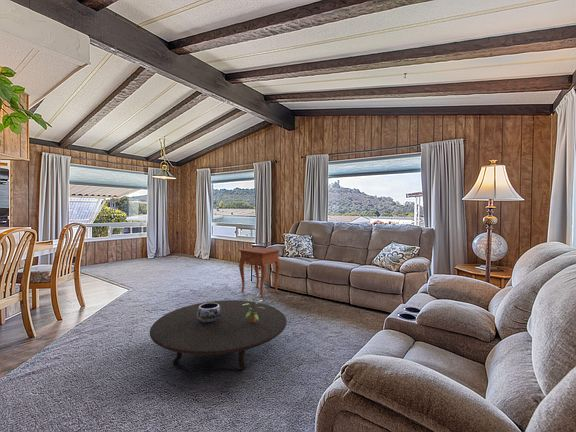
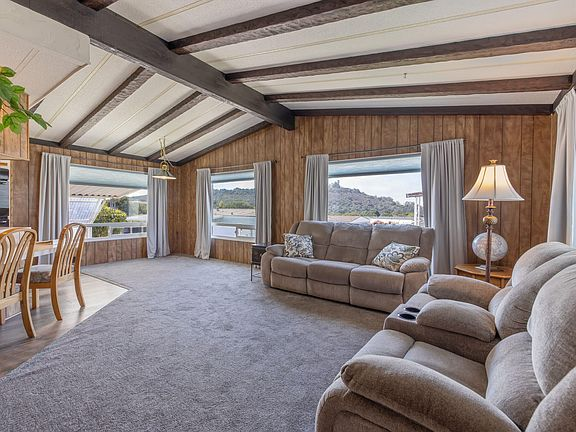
- side table [237,246,282,298]
- table [149,299,288,371]
- decorative bowl [197,303,221,323]
- potted plant [243,291,266,323]
